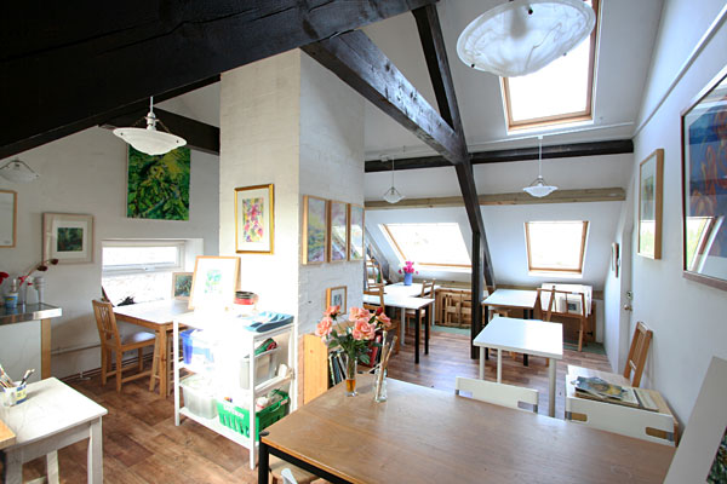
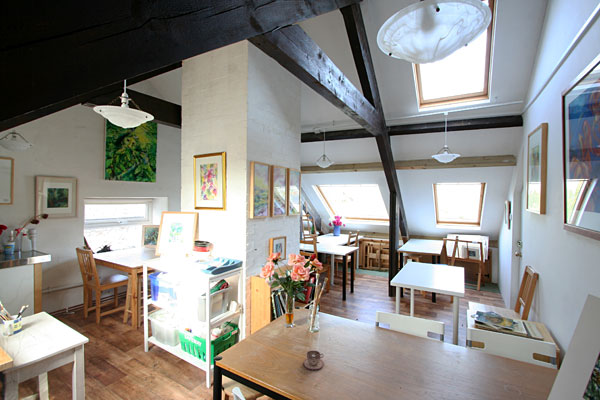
+ teacup [303,350,325,371]
